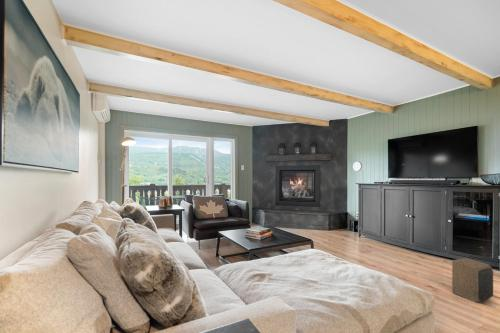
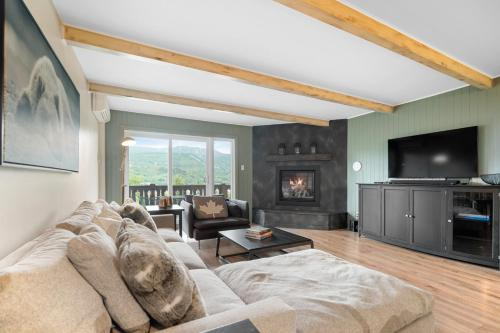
- speaker [451,257,494,303]
